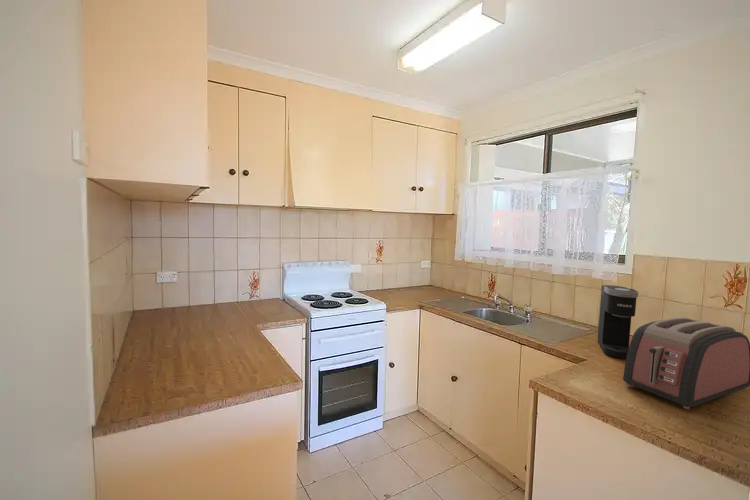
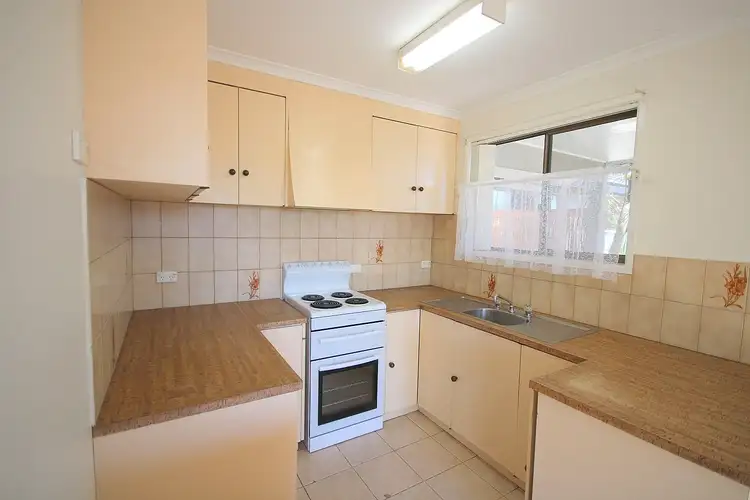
- toaster [622,317,750,410]
- coffee maker [596,284,639,360]
